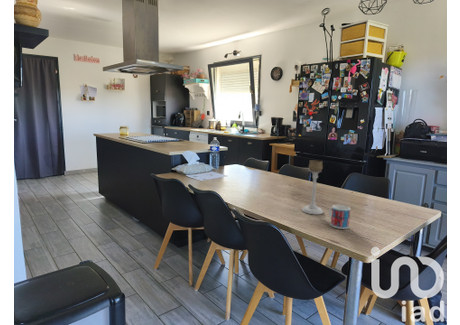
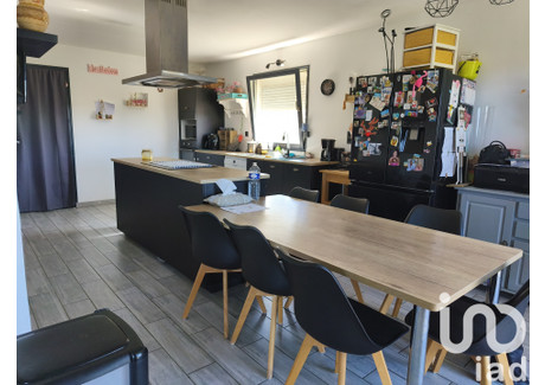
- candle holder [301,159,325,215]
- mug [328,204,351,230]
